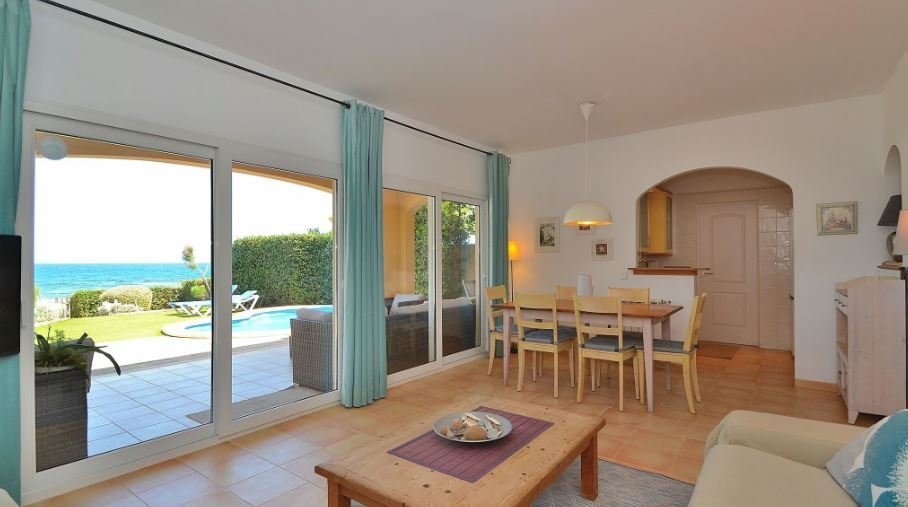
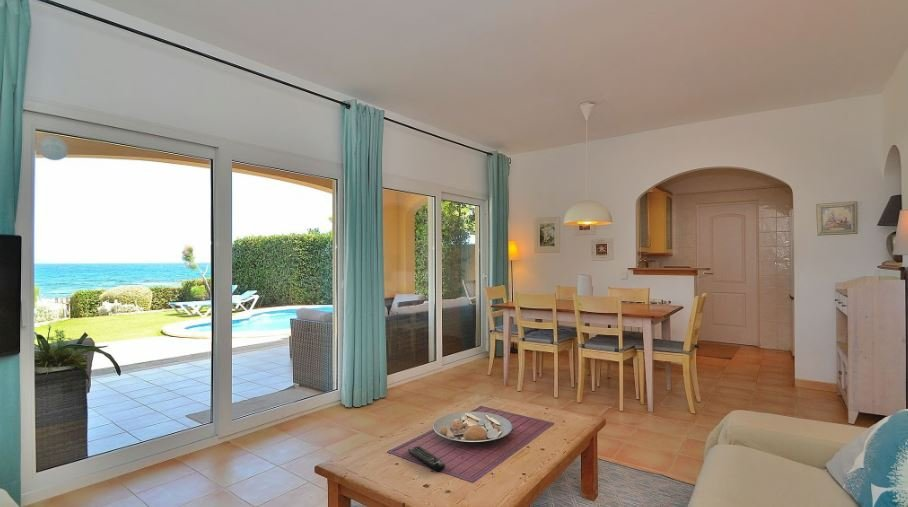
+ remote control [407,445,446,472]
